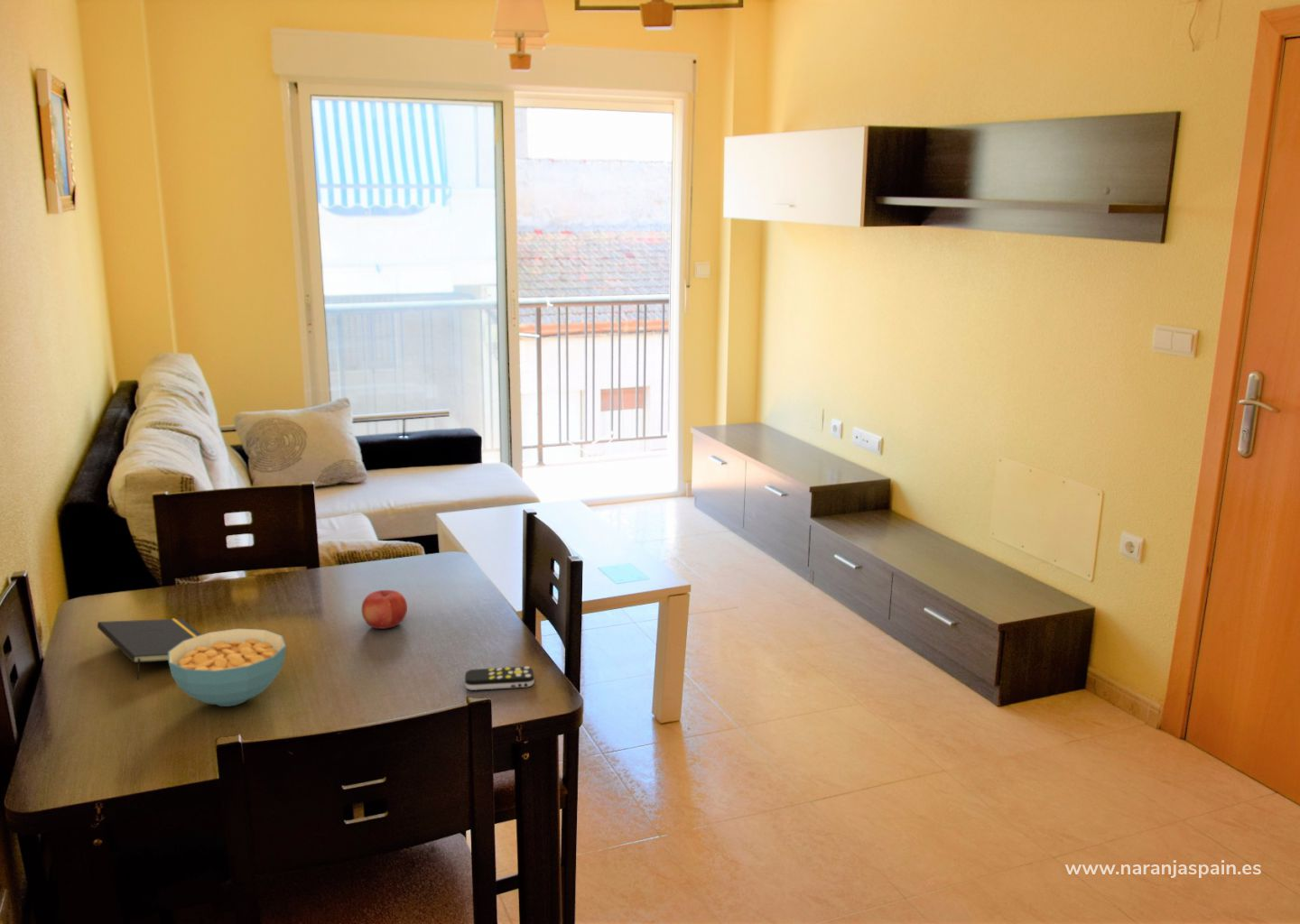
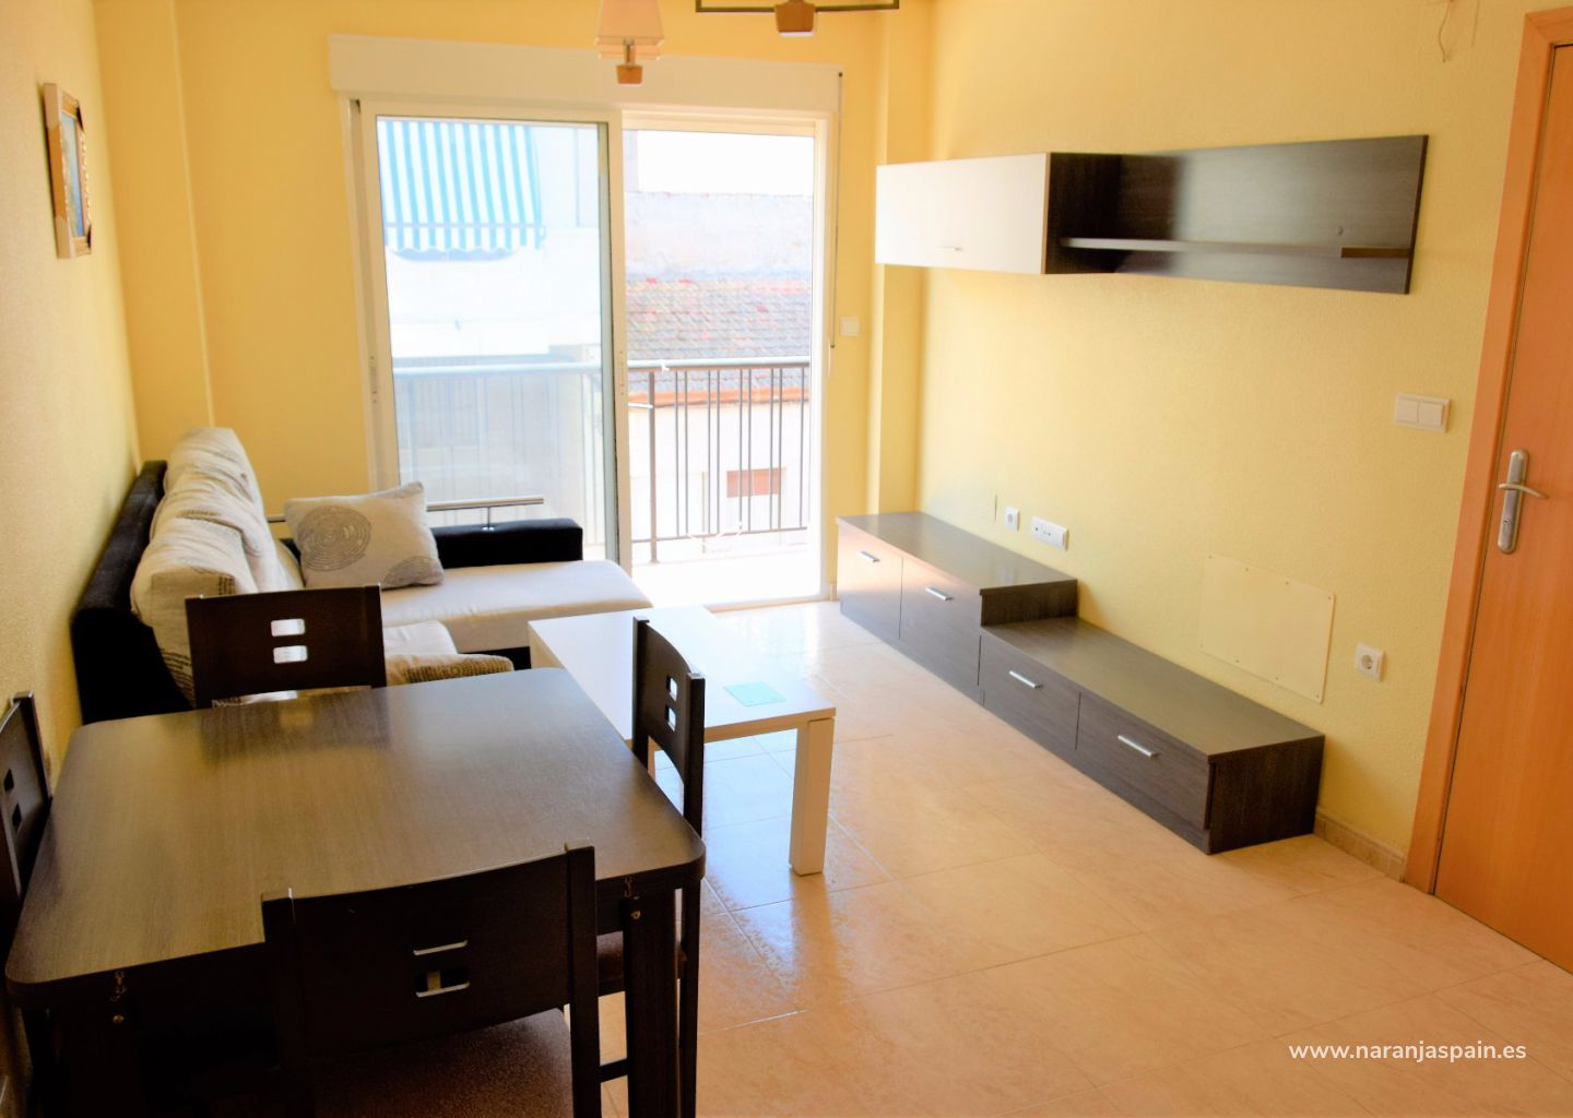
- notepad [97,618,202,680]
- fruit [361,589,408,630]
- cereal bowl [168,628,287,707]
- remote control [464,665,535,691]
